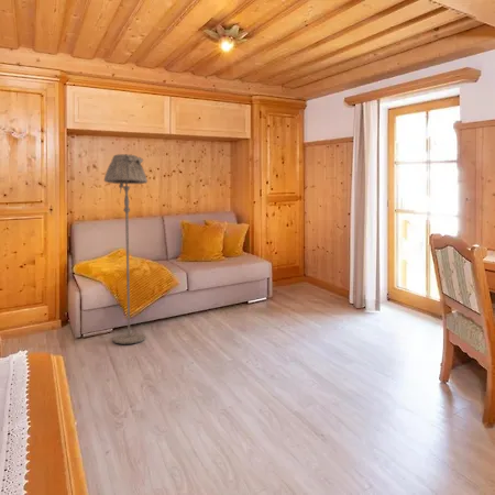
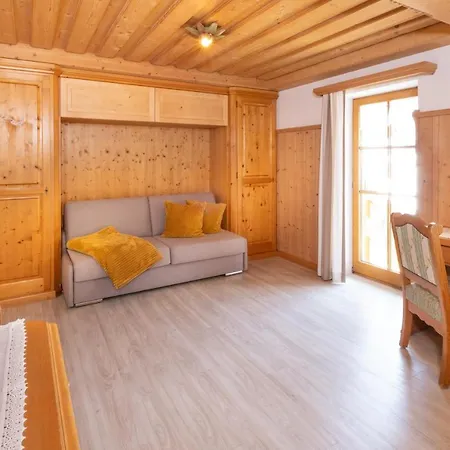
- floor lamp [103,153,148,345]
